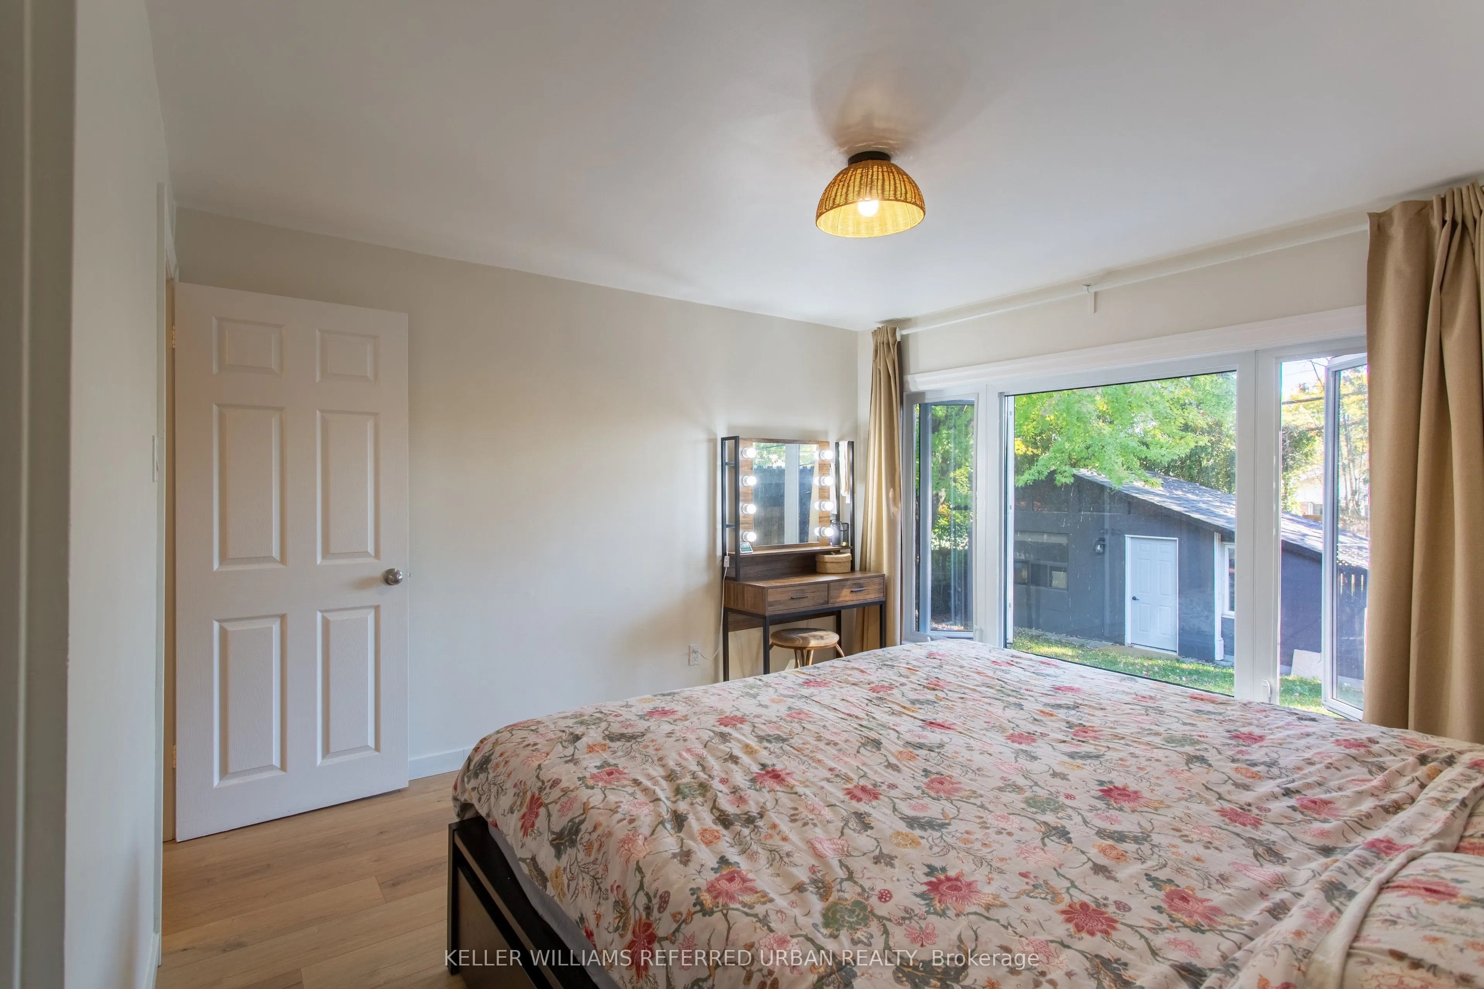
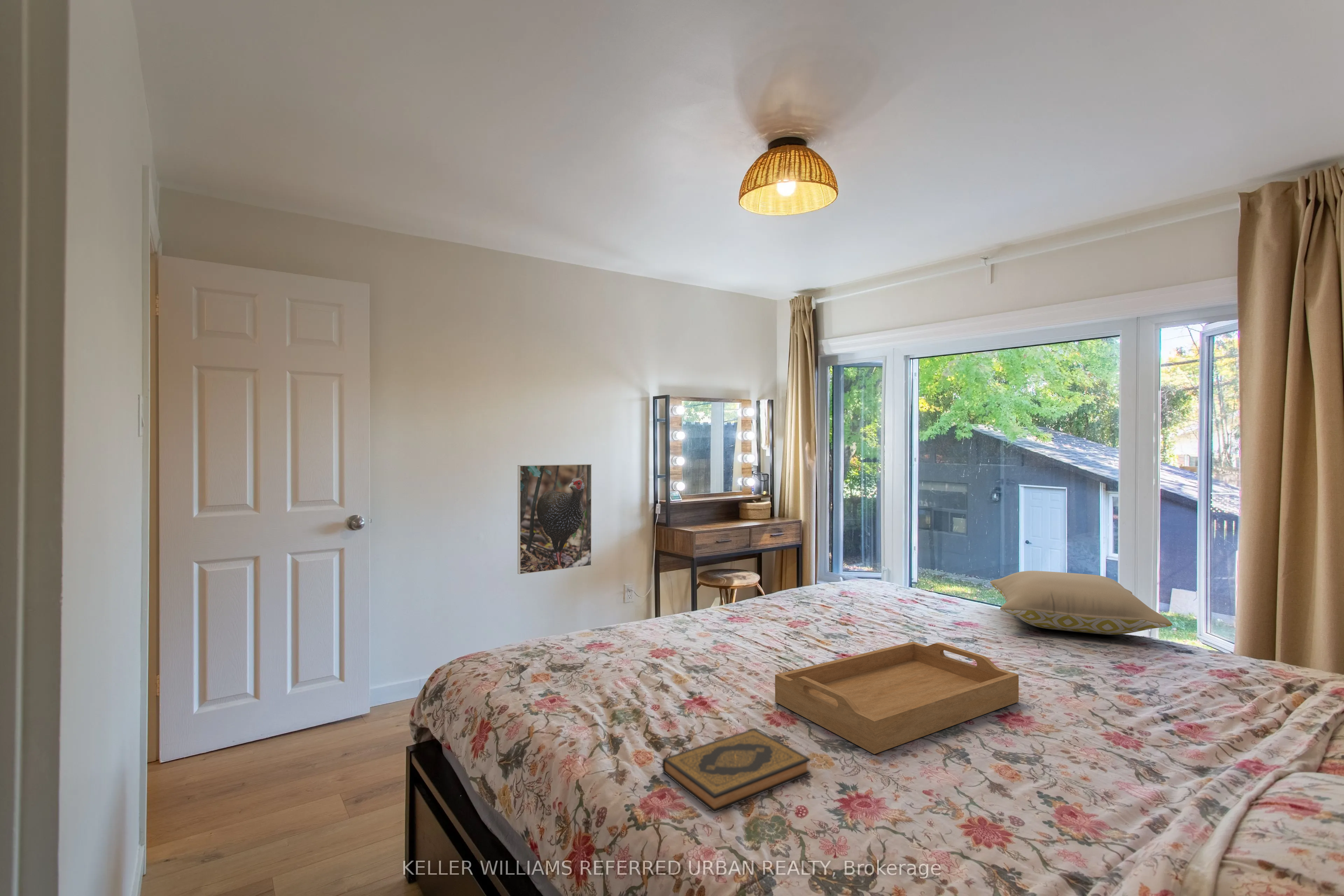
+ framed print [517,464,592,575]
+ serving tray [775,641,1019,755]
+ hardback book [662,728,811,813]
+ pillow [989,570,1173,635]
